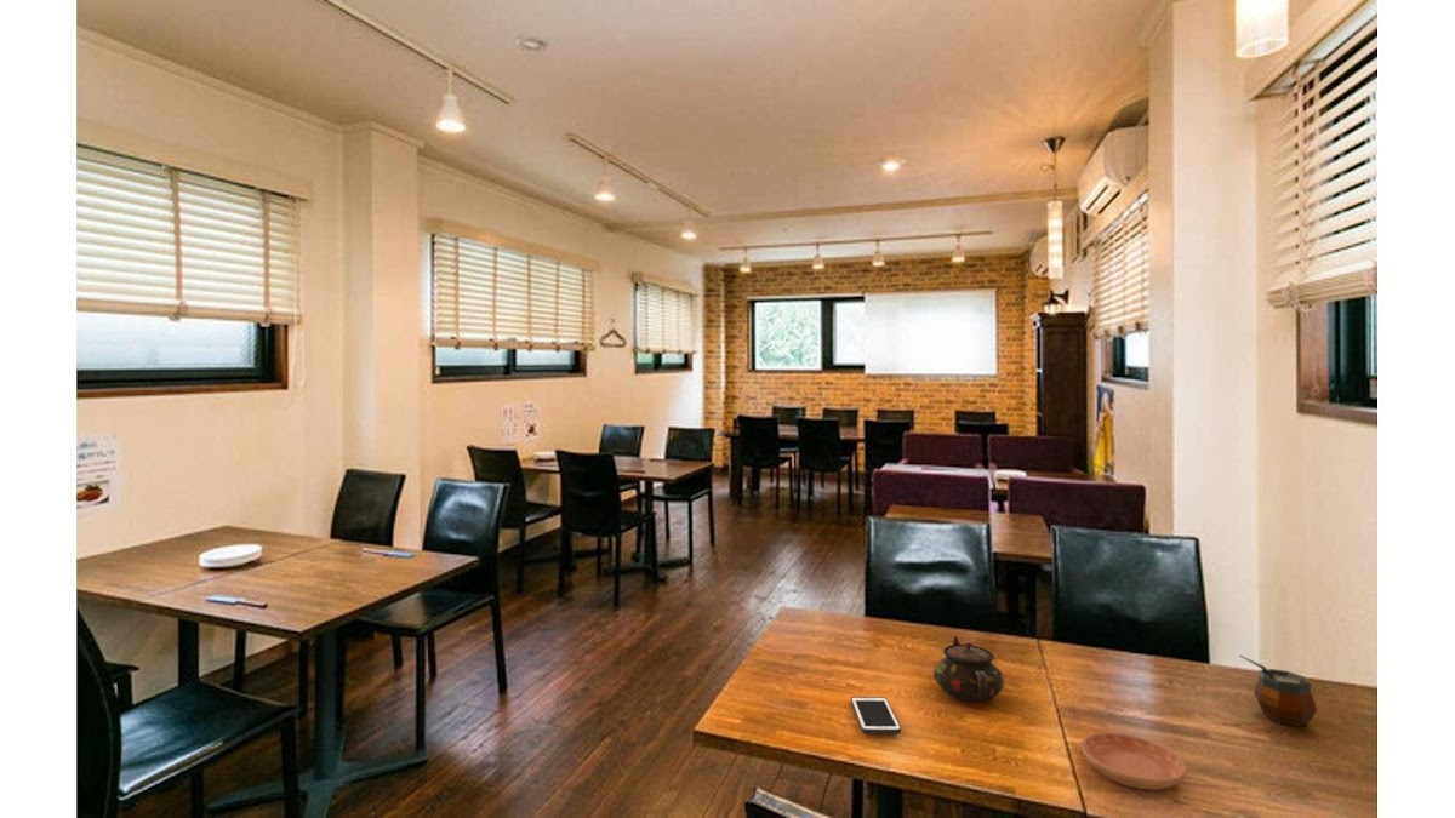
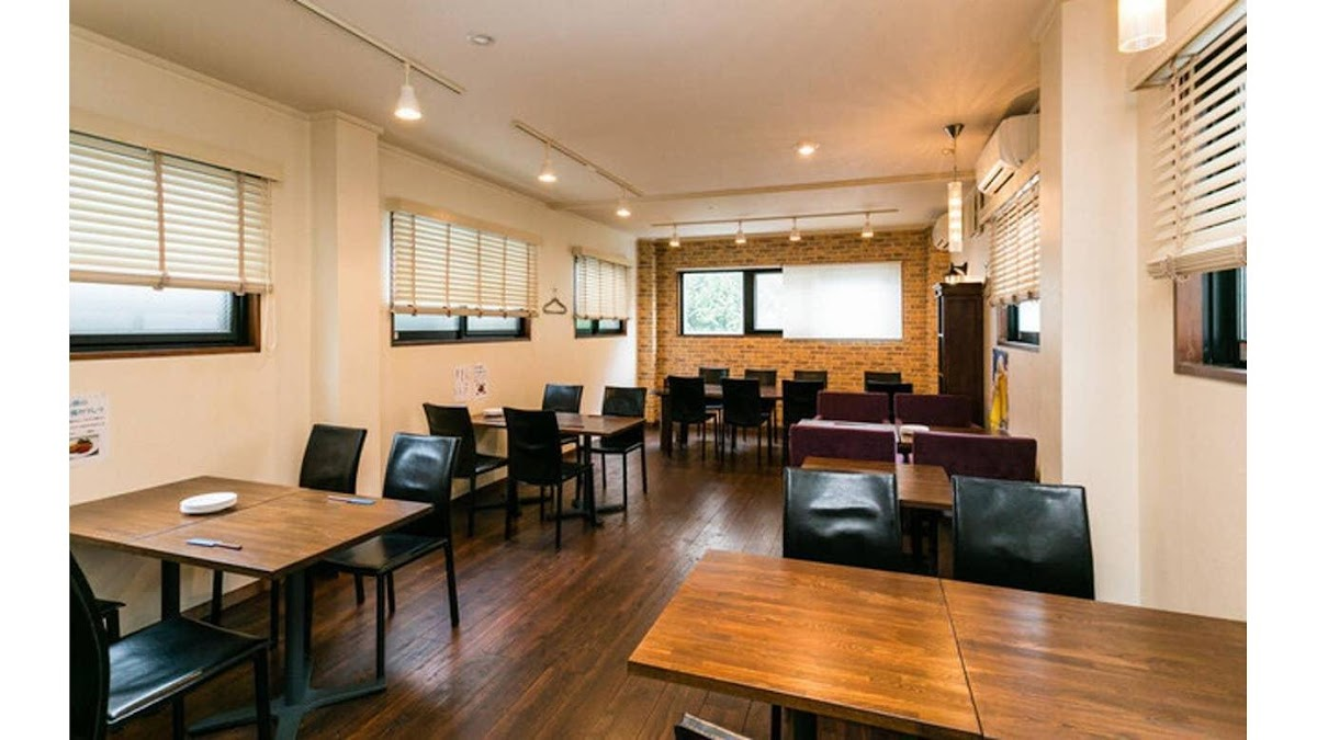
- saucer [1080,731,1187,791]
- cell phone [850,696,902,736]
- gourd [1238,654,1318,727]
- teapot [932,635,1005,703]
